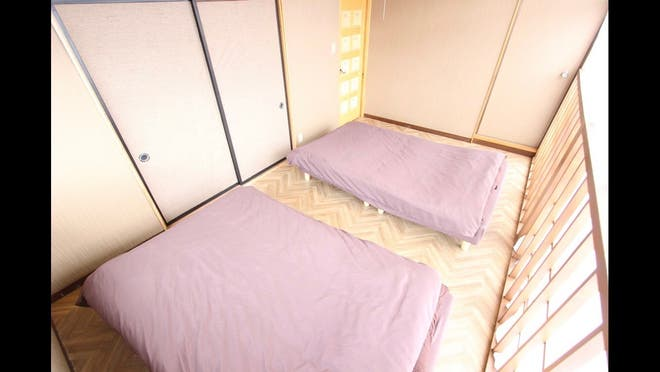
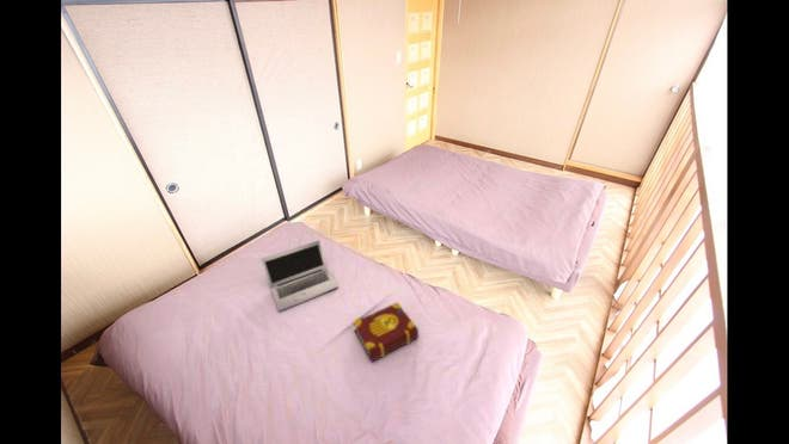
+ book [351,301,420,363]
+ laptop [261,239,340,313]
